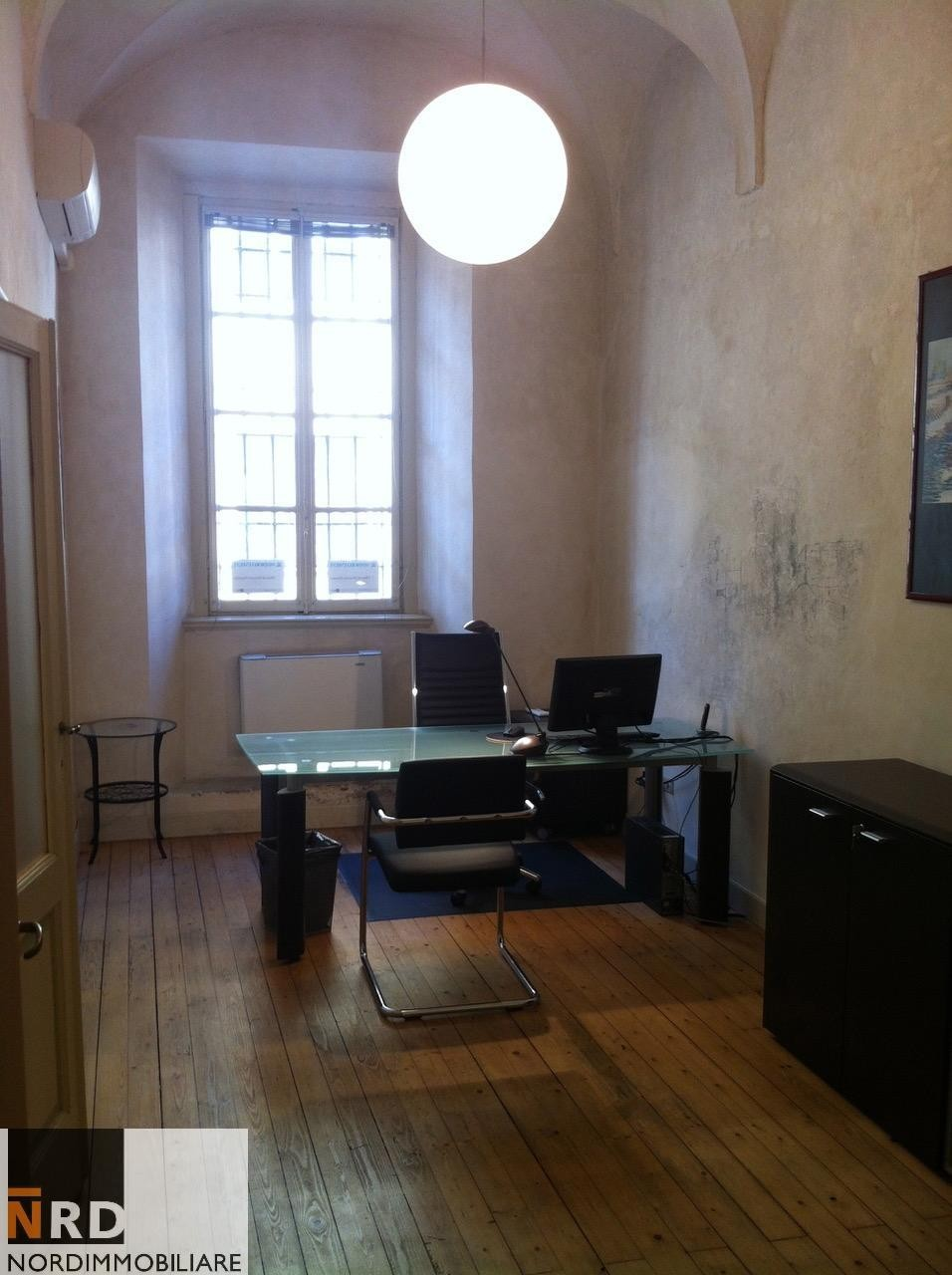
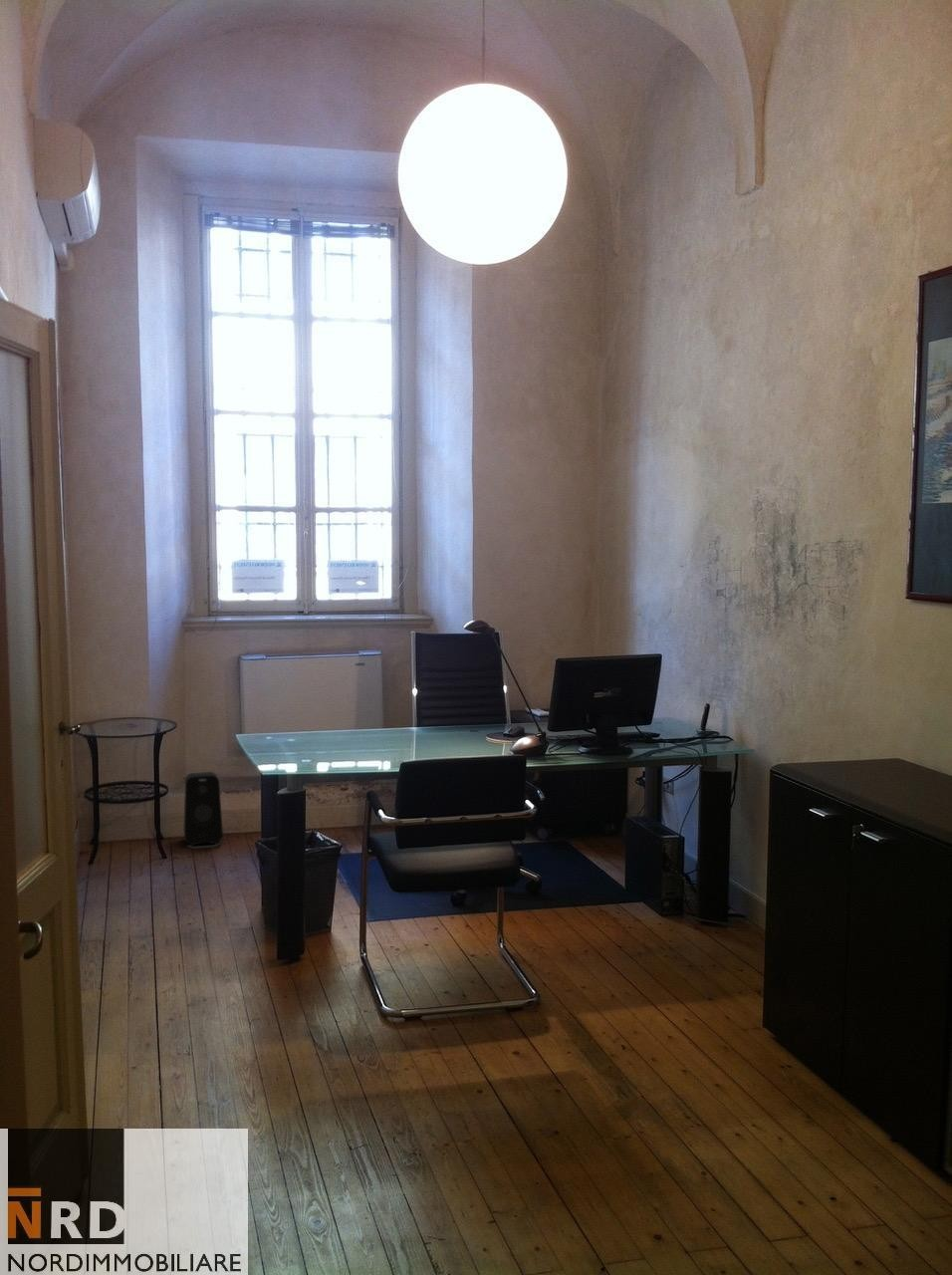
+ speaker [183,771,224,850]
